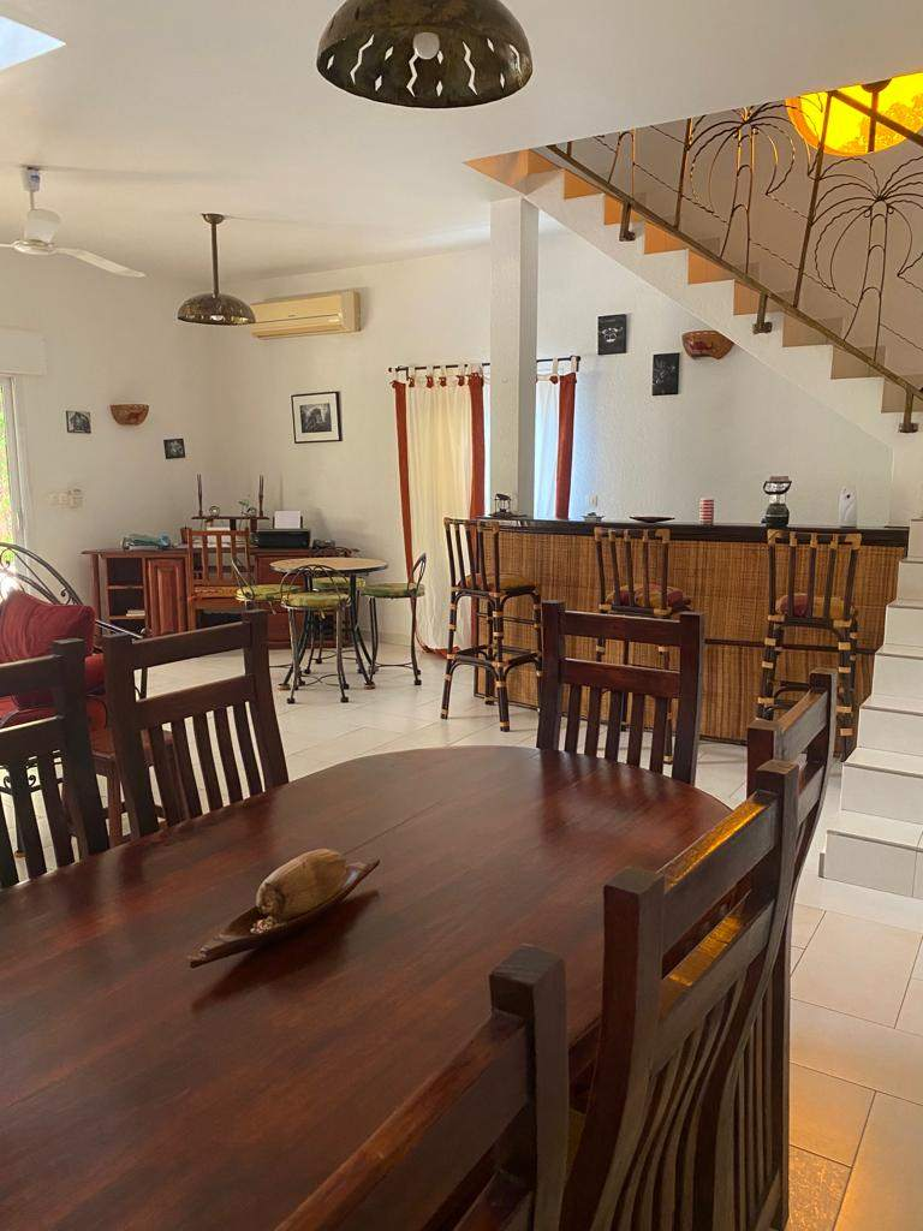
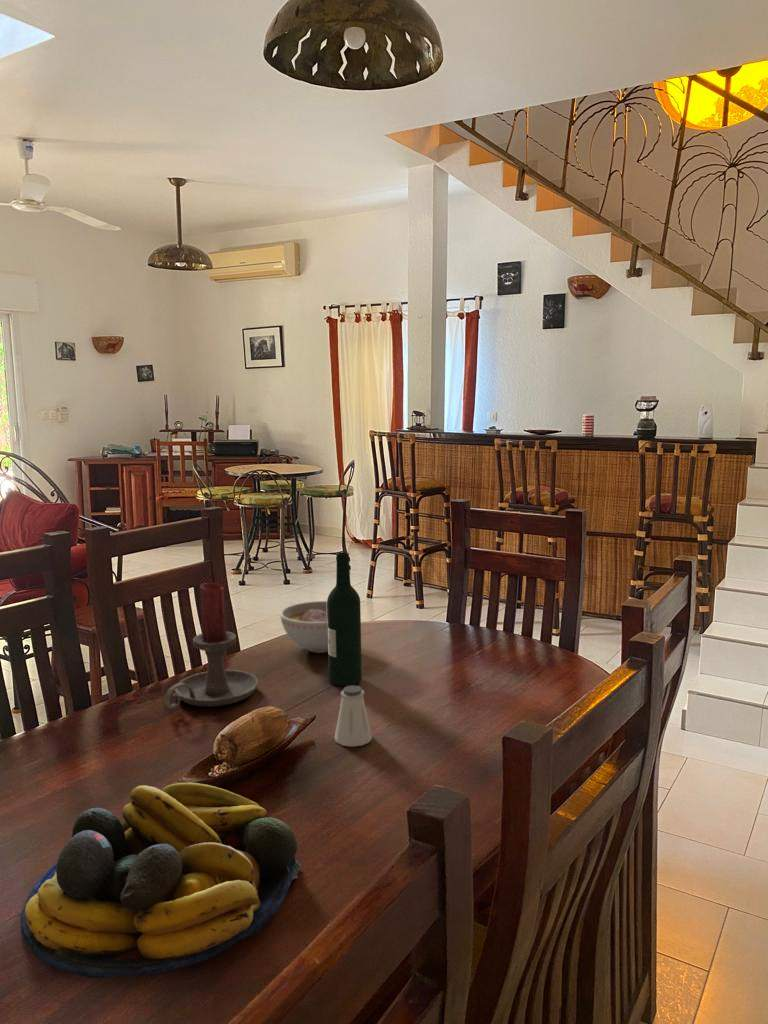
+ candle holder [163,582,259,709]
+ wine bottle [326,551,363,687]
+ fruit bowl [20,782,302,980]
+ saltshaker [334,684,373,748]
+ bowl [279,600,328,654]
